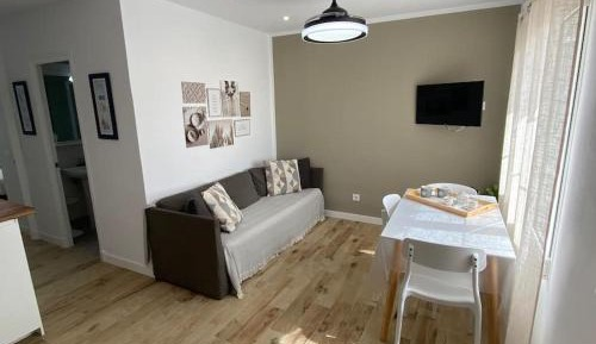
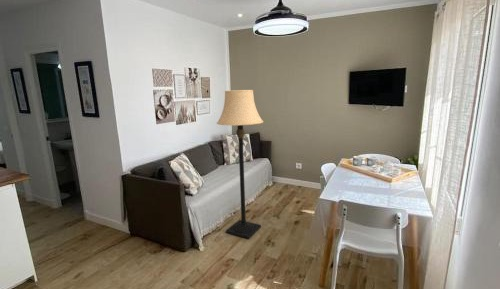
+ lamp [216,89,265,240]
